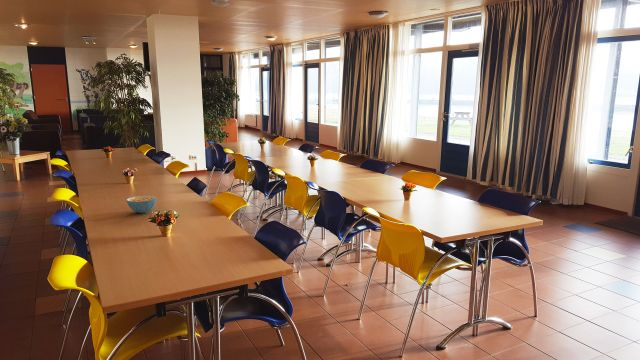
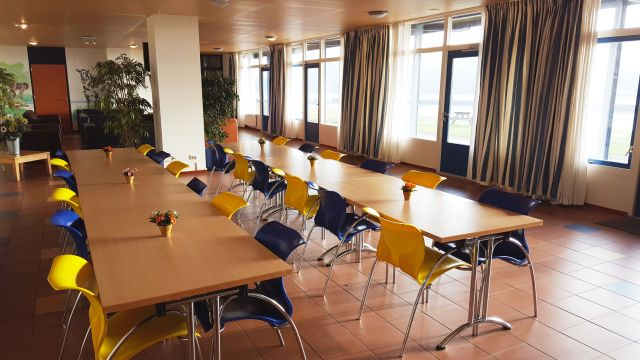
- cereal bowl [126,195,157,214]
